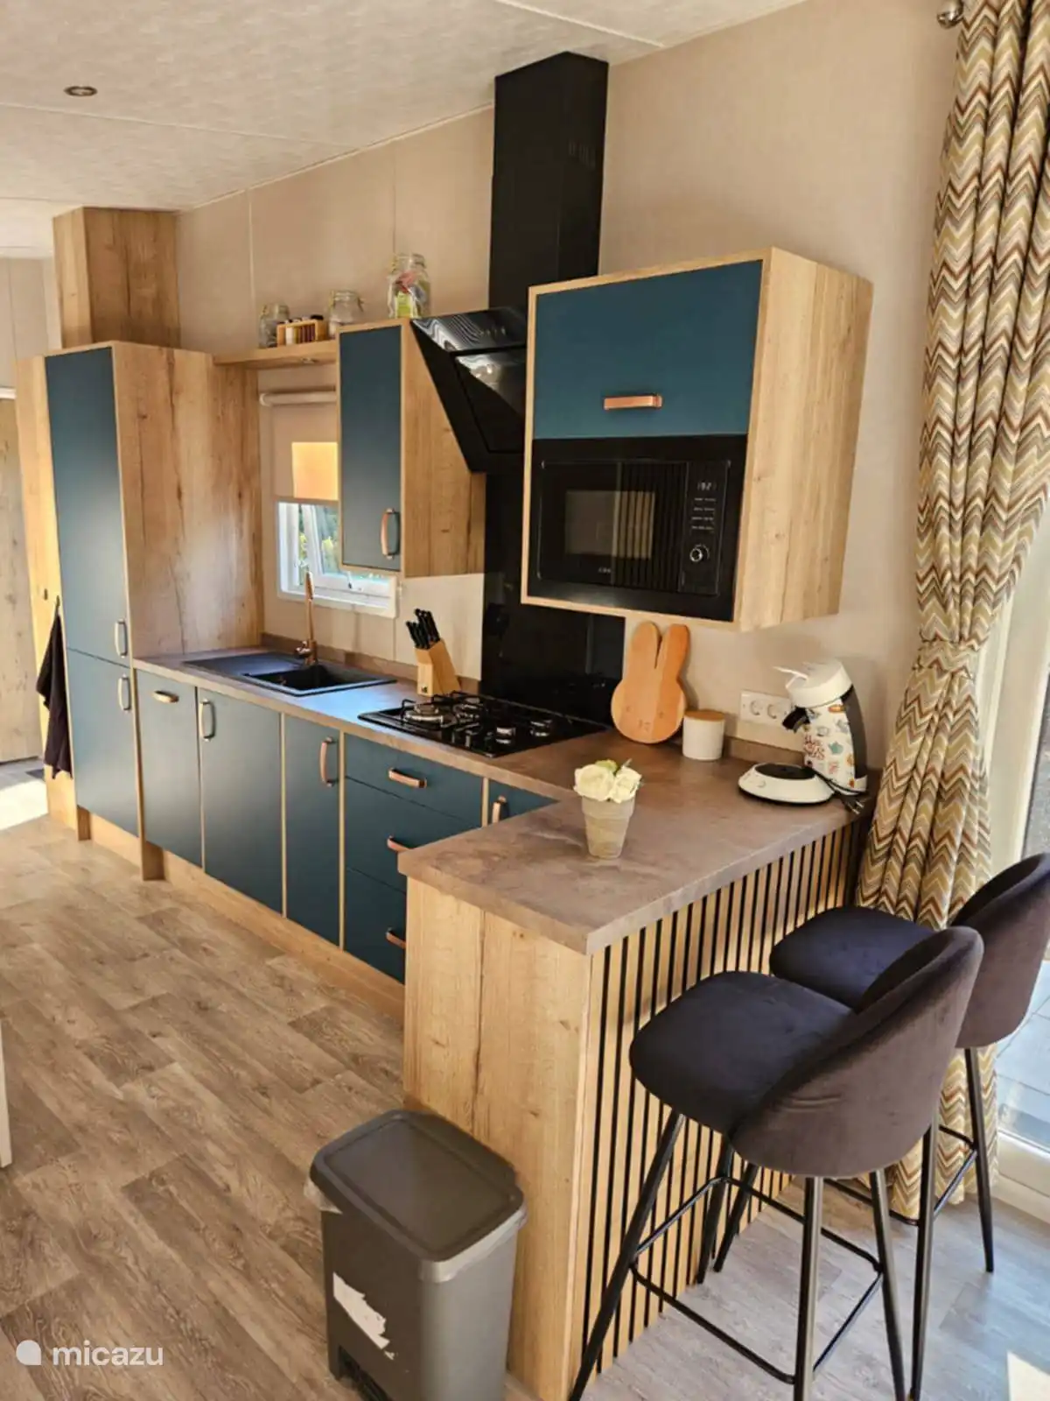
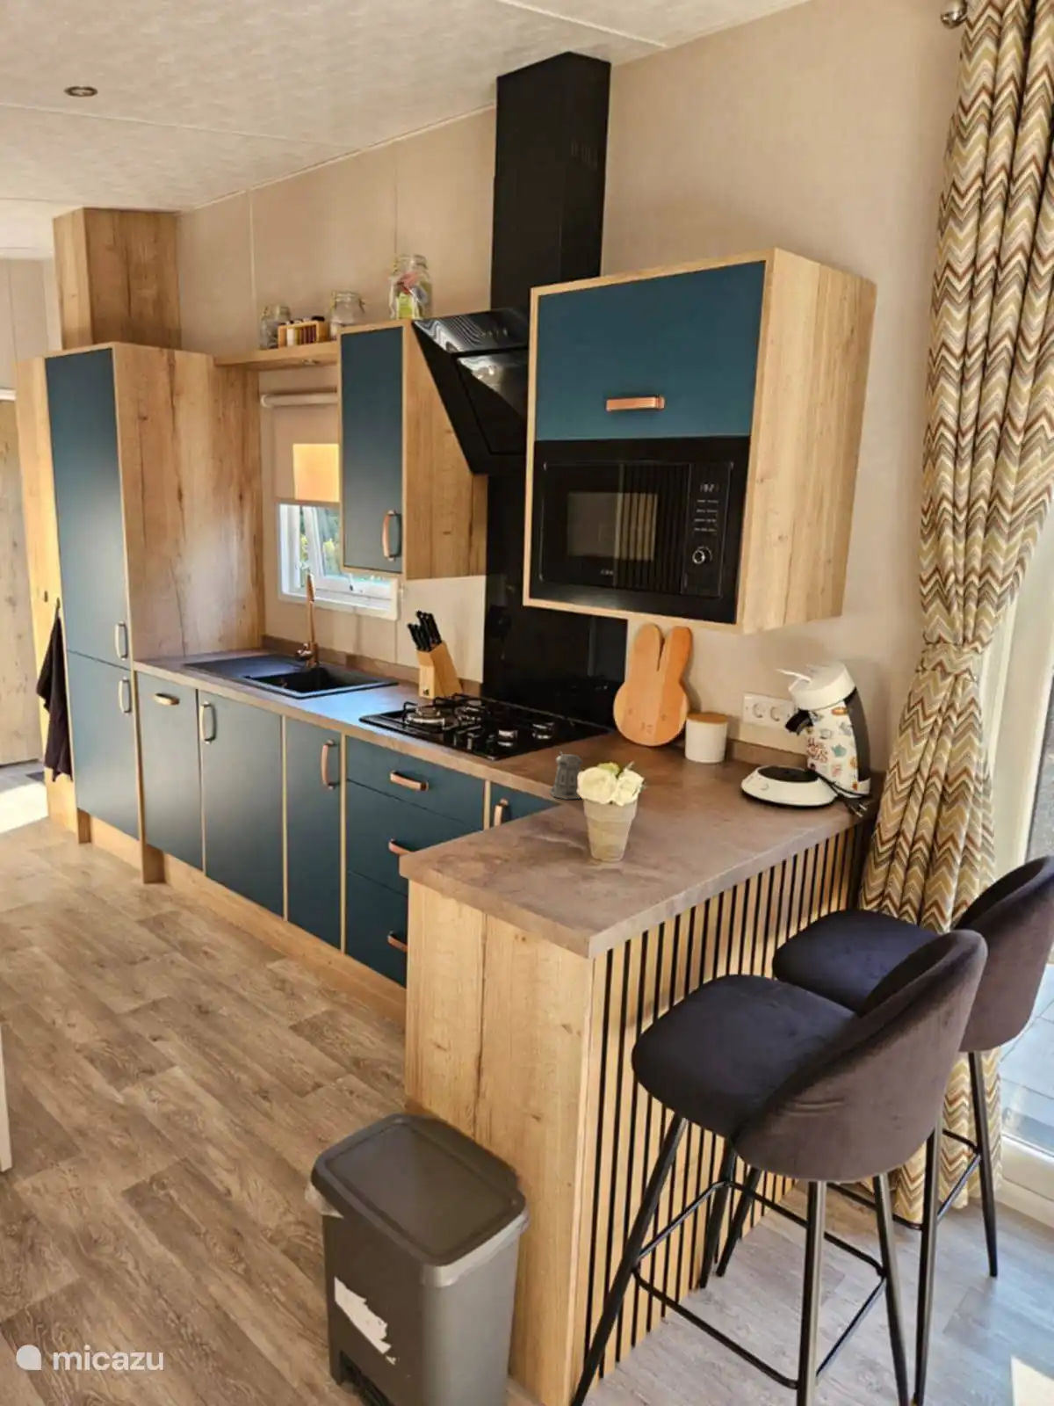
+ pepper shaker [549,751,583,800]
